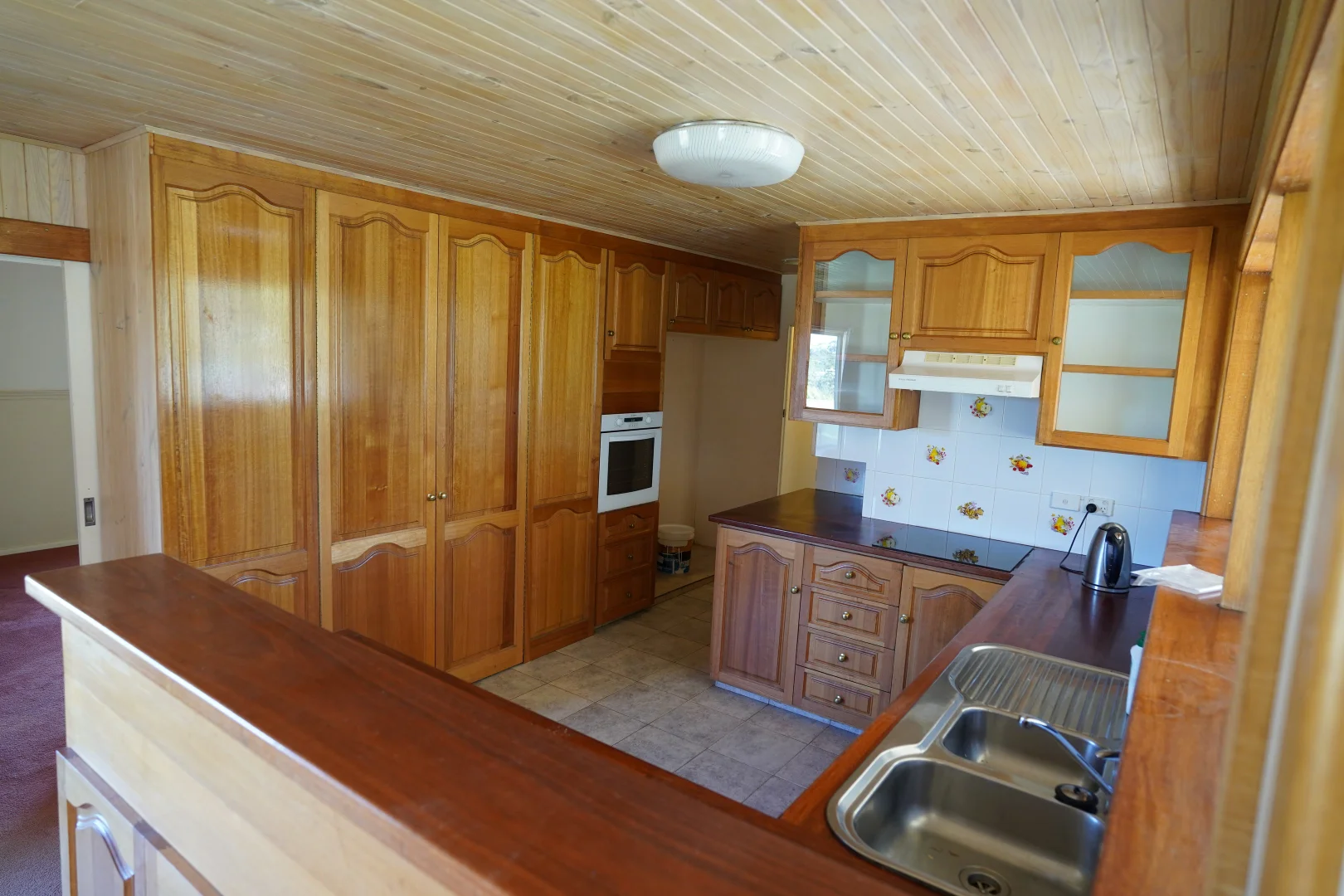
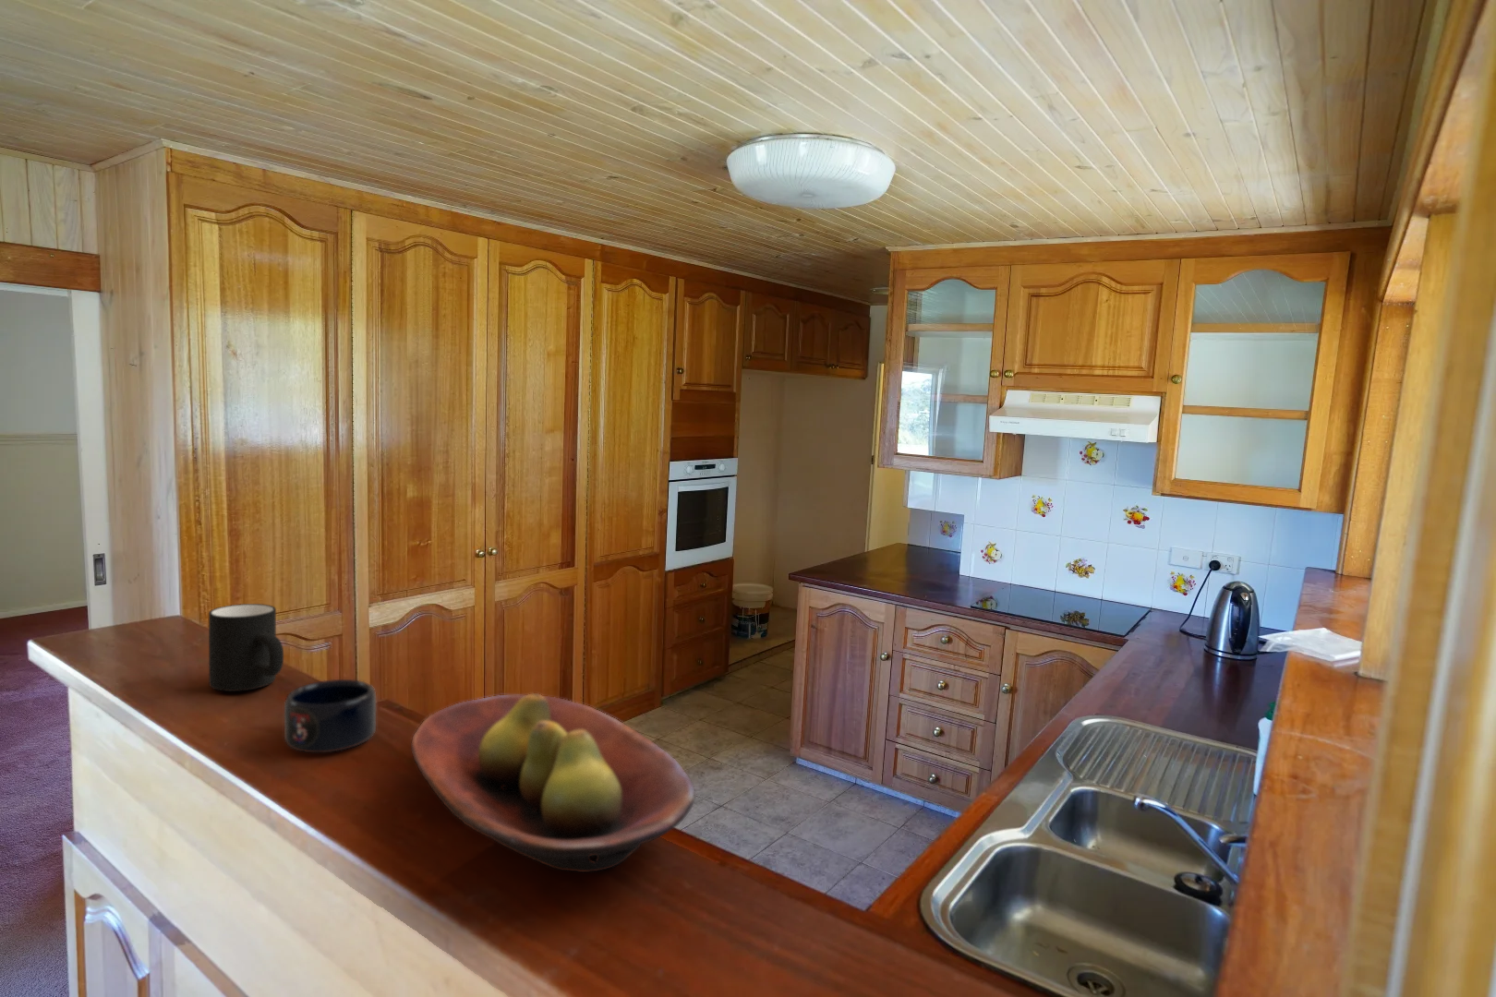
+ mug [208,603,285,692]
+ mug [284,679,376,753]
+ fruit bowl [410,692,697,873]
